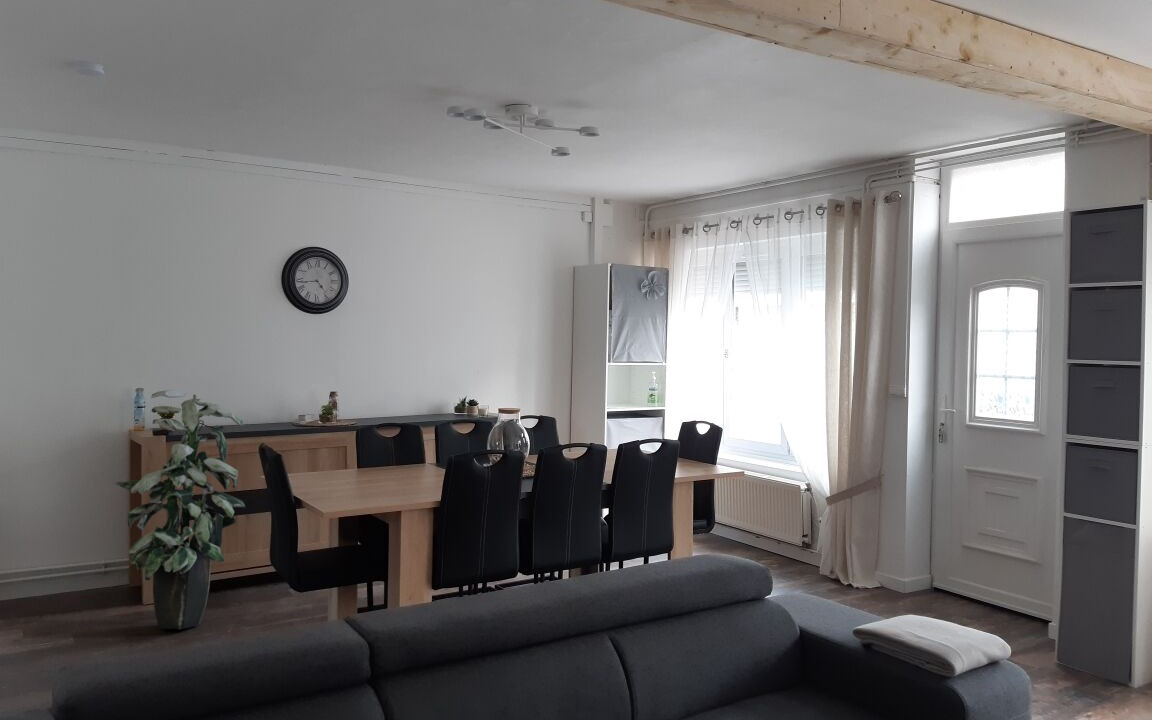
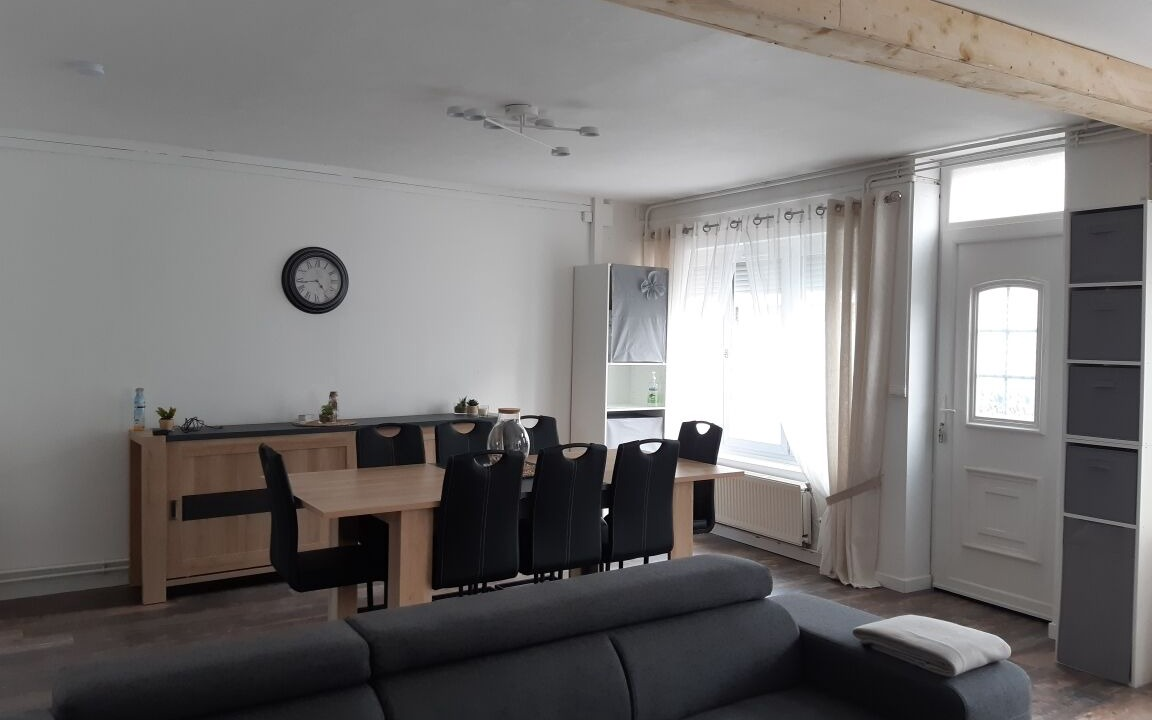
- indoor plant [114,390,247,630]
